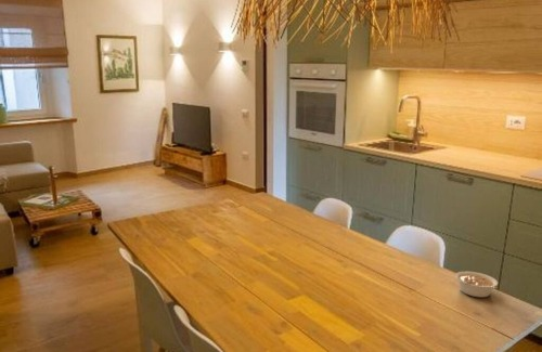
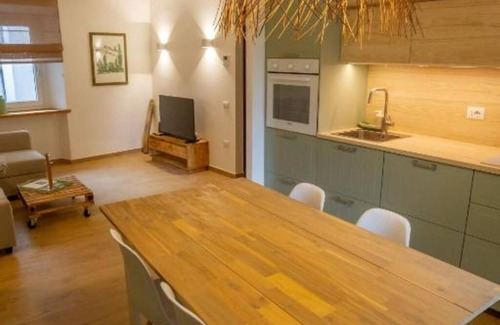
- legume [454,271,499,298]
